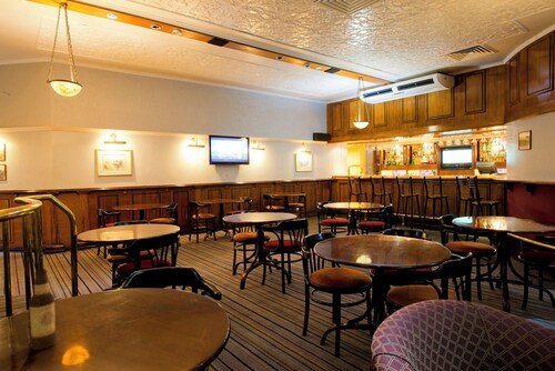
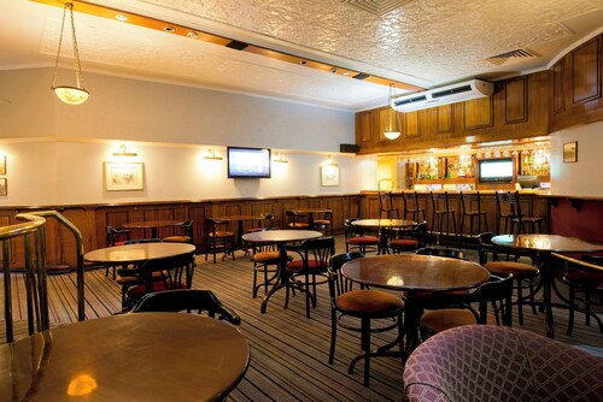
- bottle [28,268,58,351]
